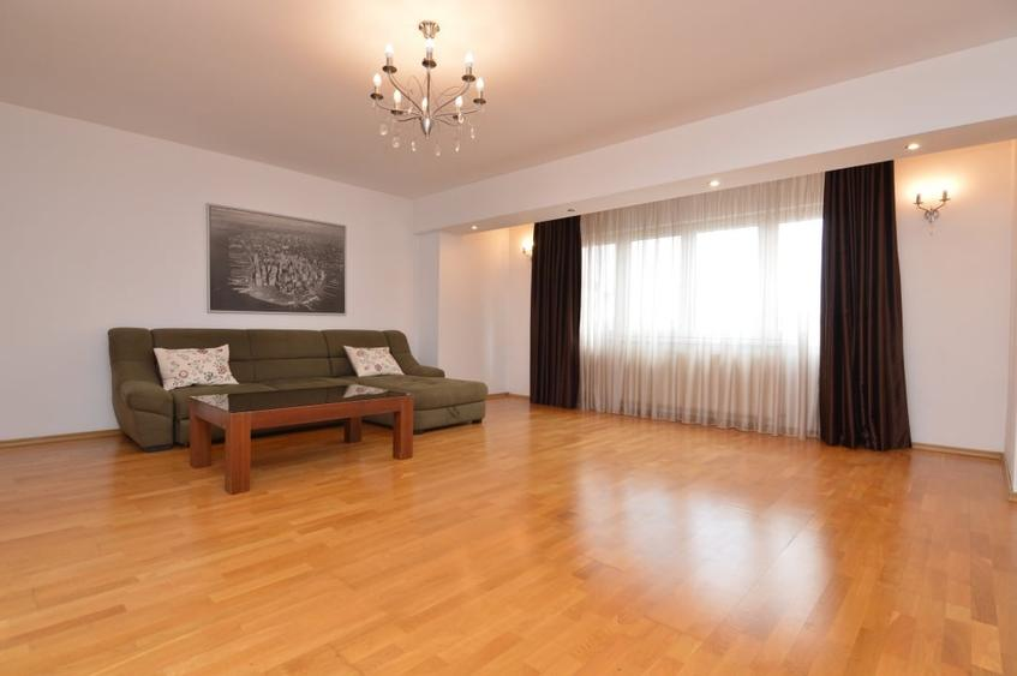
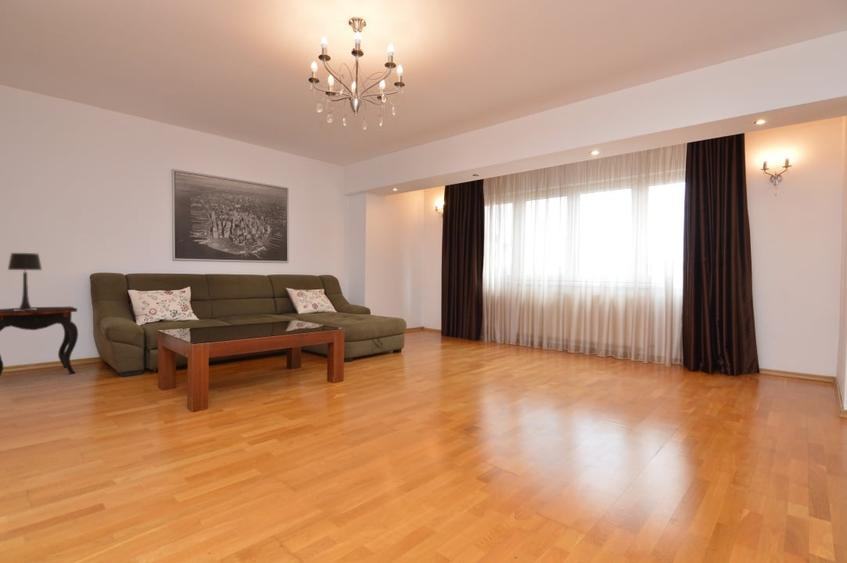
+ side table [0,306,79,377]
+ table lamp [7,252,43,311]
